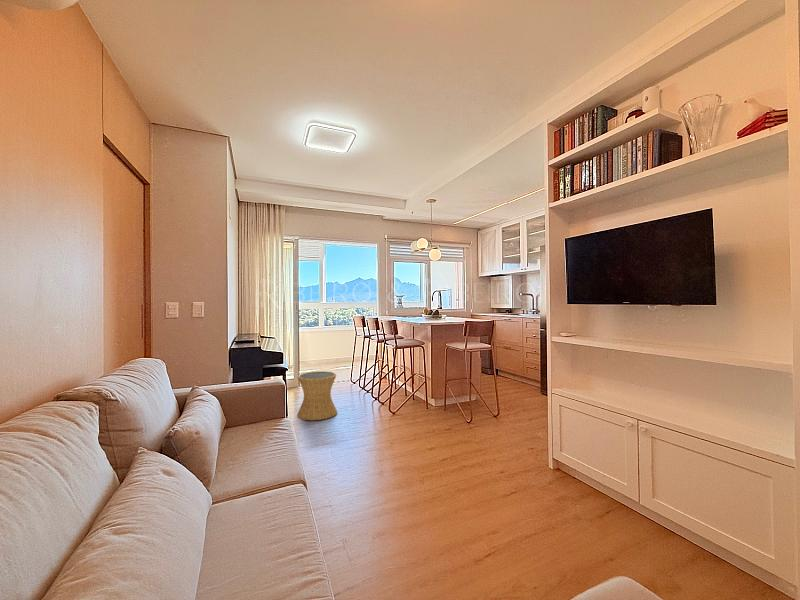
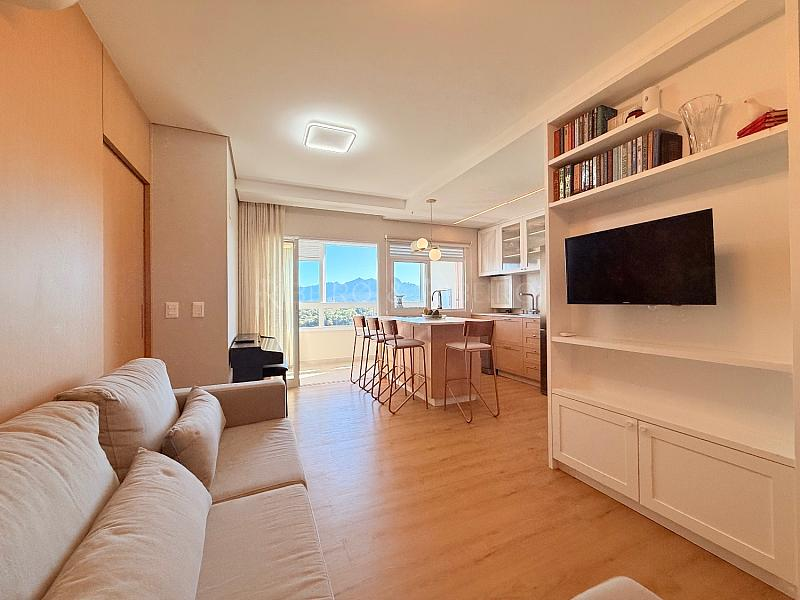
- side table [296,370,338,421]
